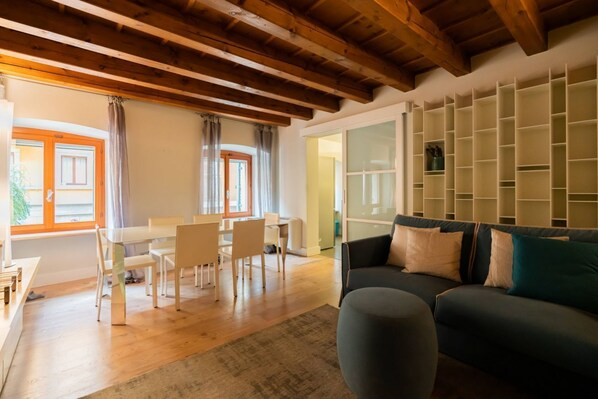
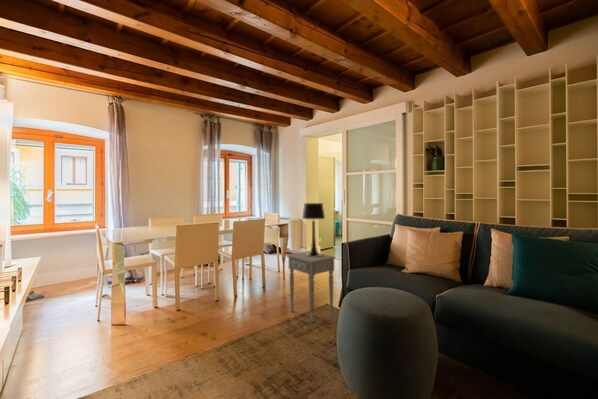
+ nightstand [285,250,336,324]
+ table lamp [301,202,326,257]
